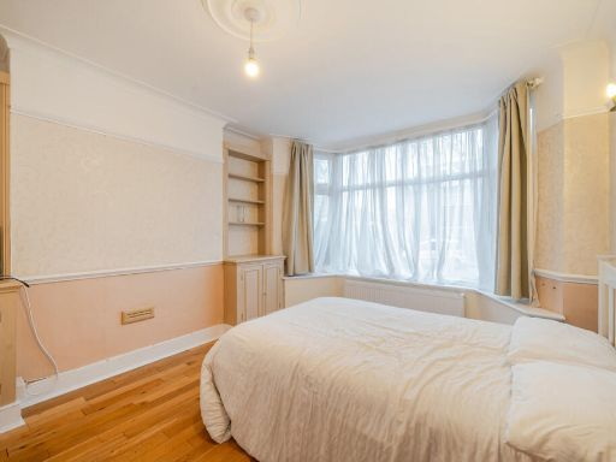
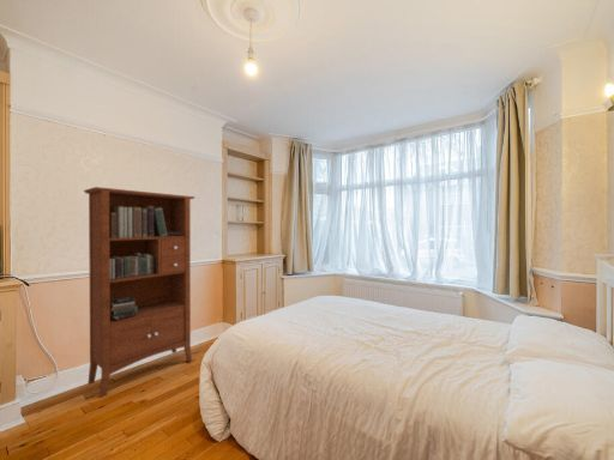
+ bookcase [83,186,197,399]
